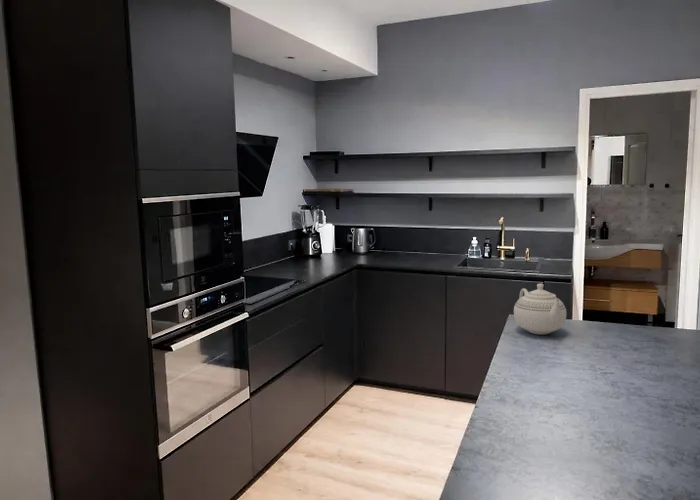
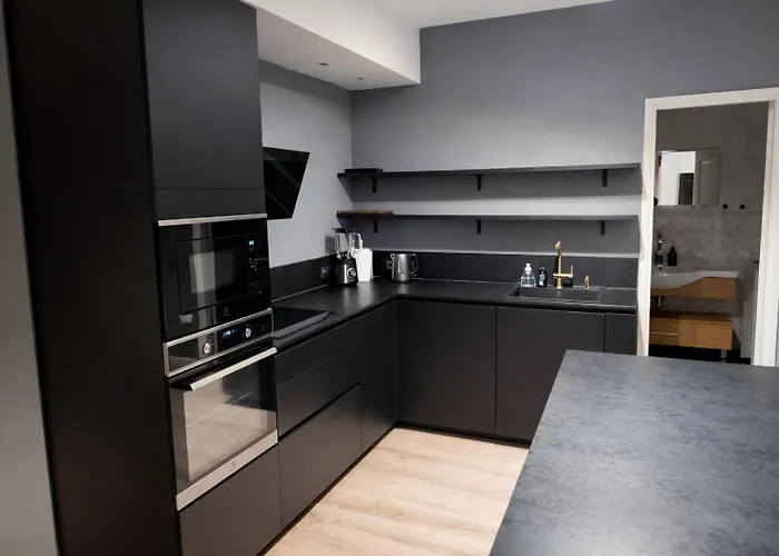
- teapot [513,283,567,335]
